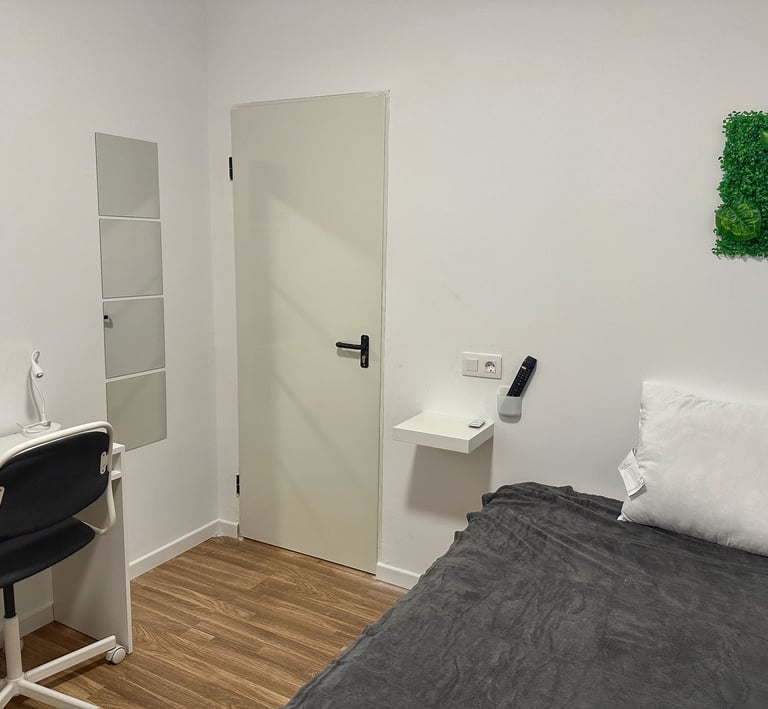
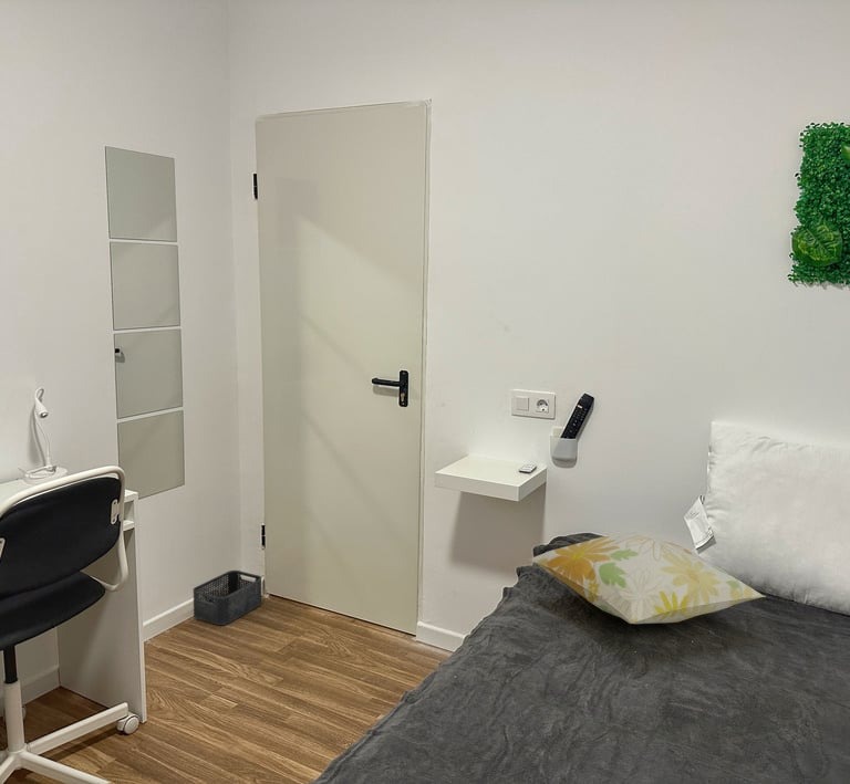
+ decorative pillow [528,532,767,625]
+ storage bin [193,569,263,626]
